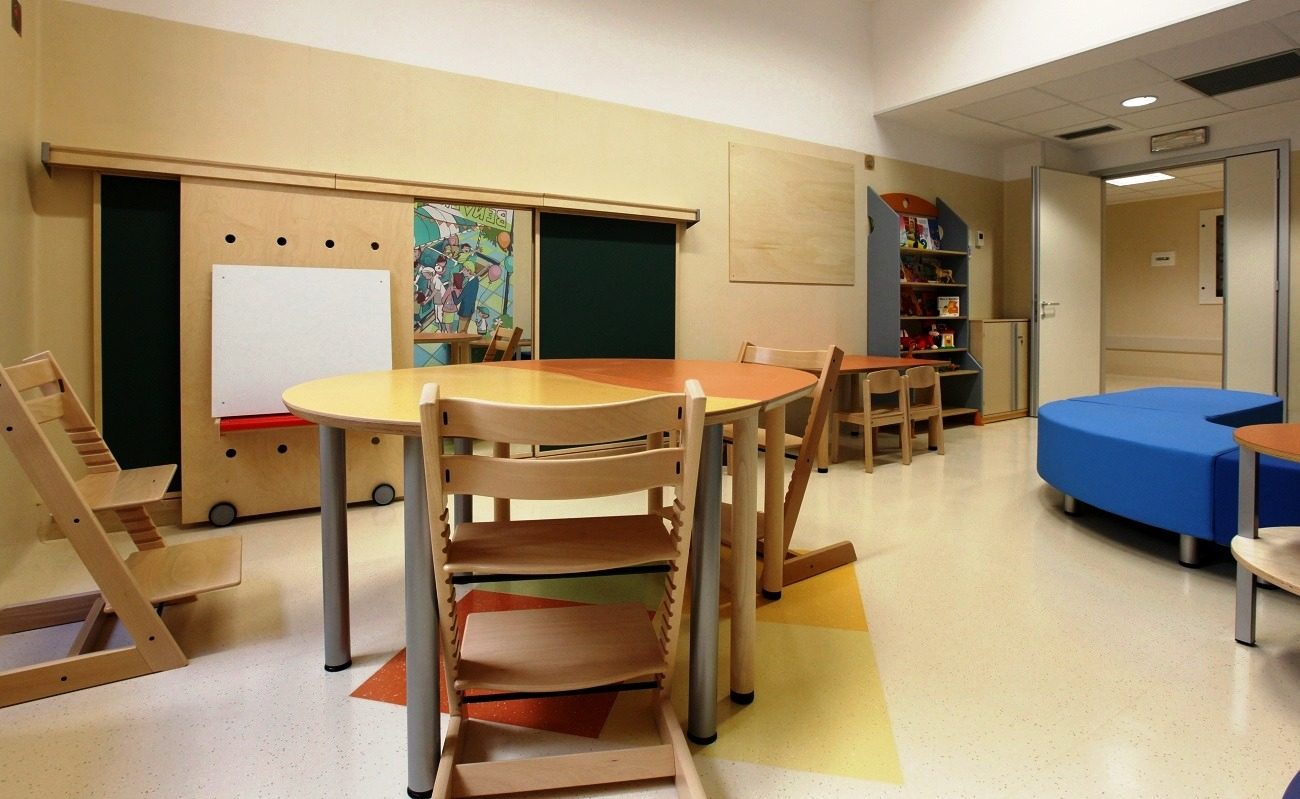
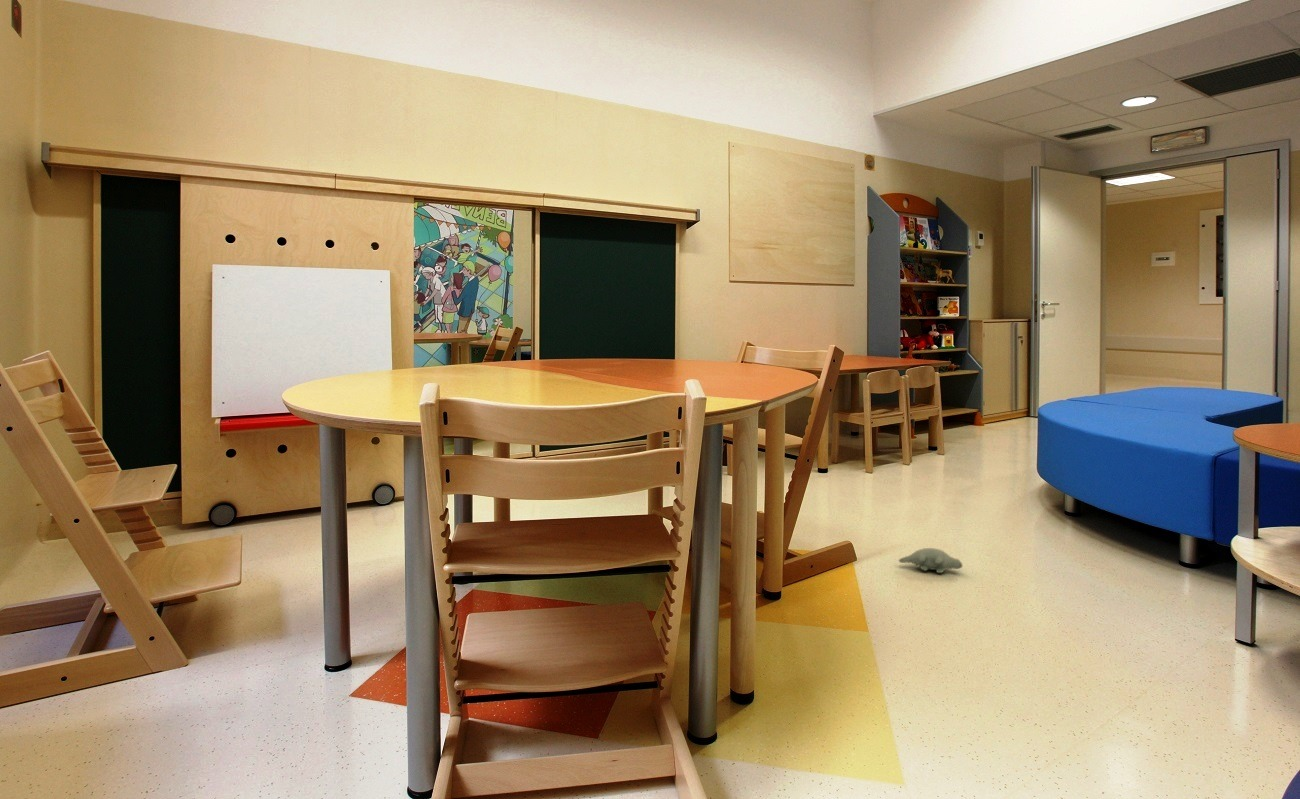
+ plush toy [898,547,963,574]
